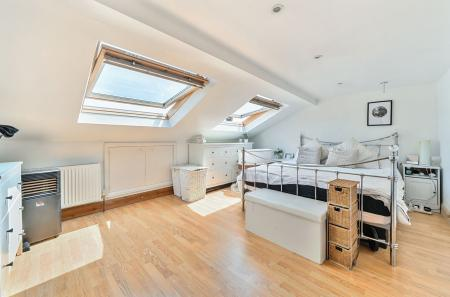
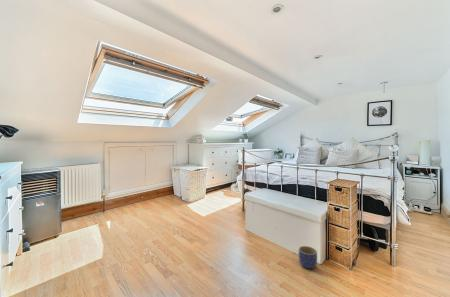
+ planter [298,245,318,270]
